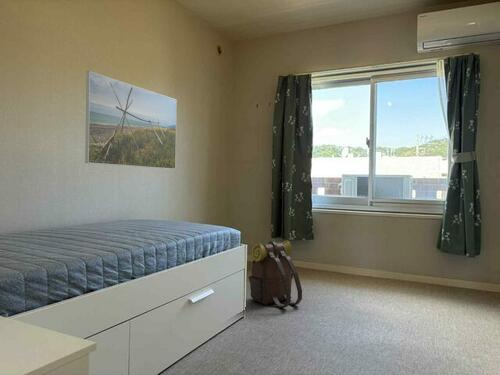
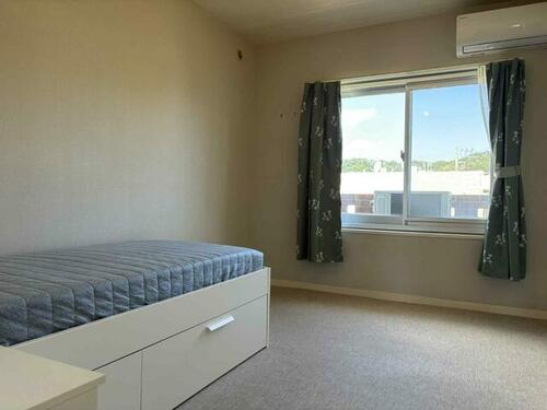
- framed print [84,70,178,170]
- backpack [247,239,303,309]
